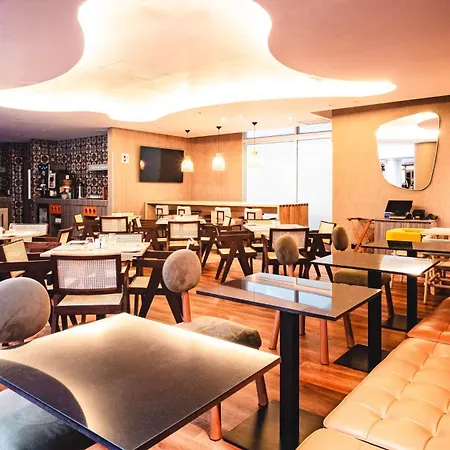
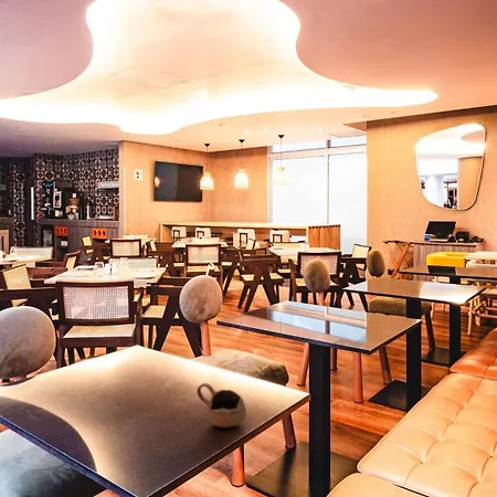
+ cup [195,382,247,429]
